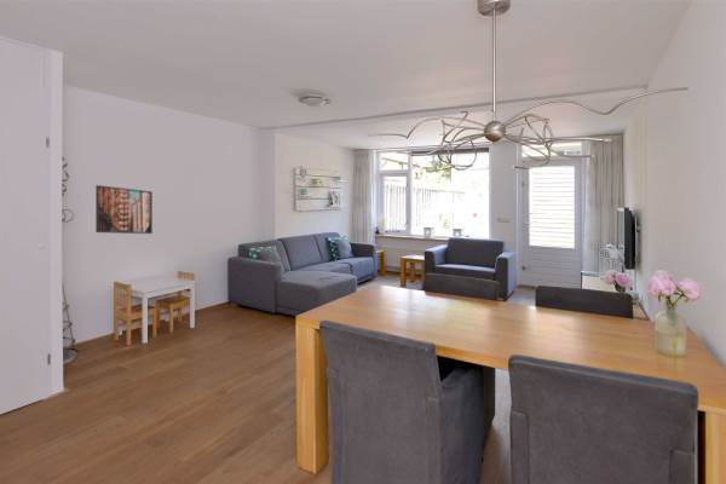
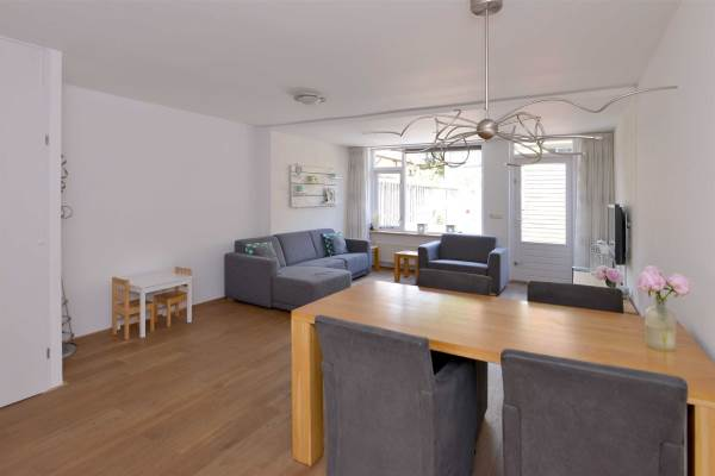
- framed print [94,184,154,235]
